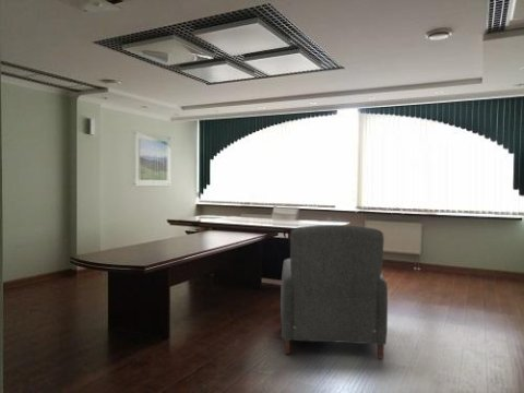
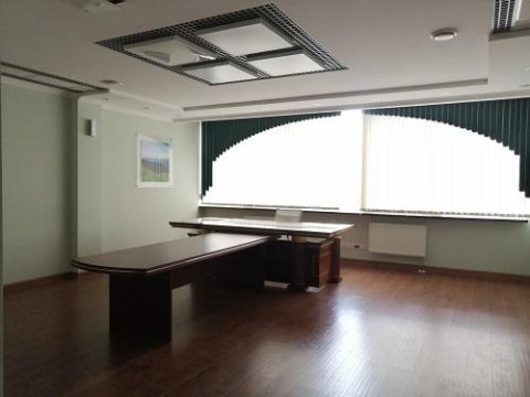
- chair [279,224,389,360]
